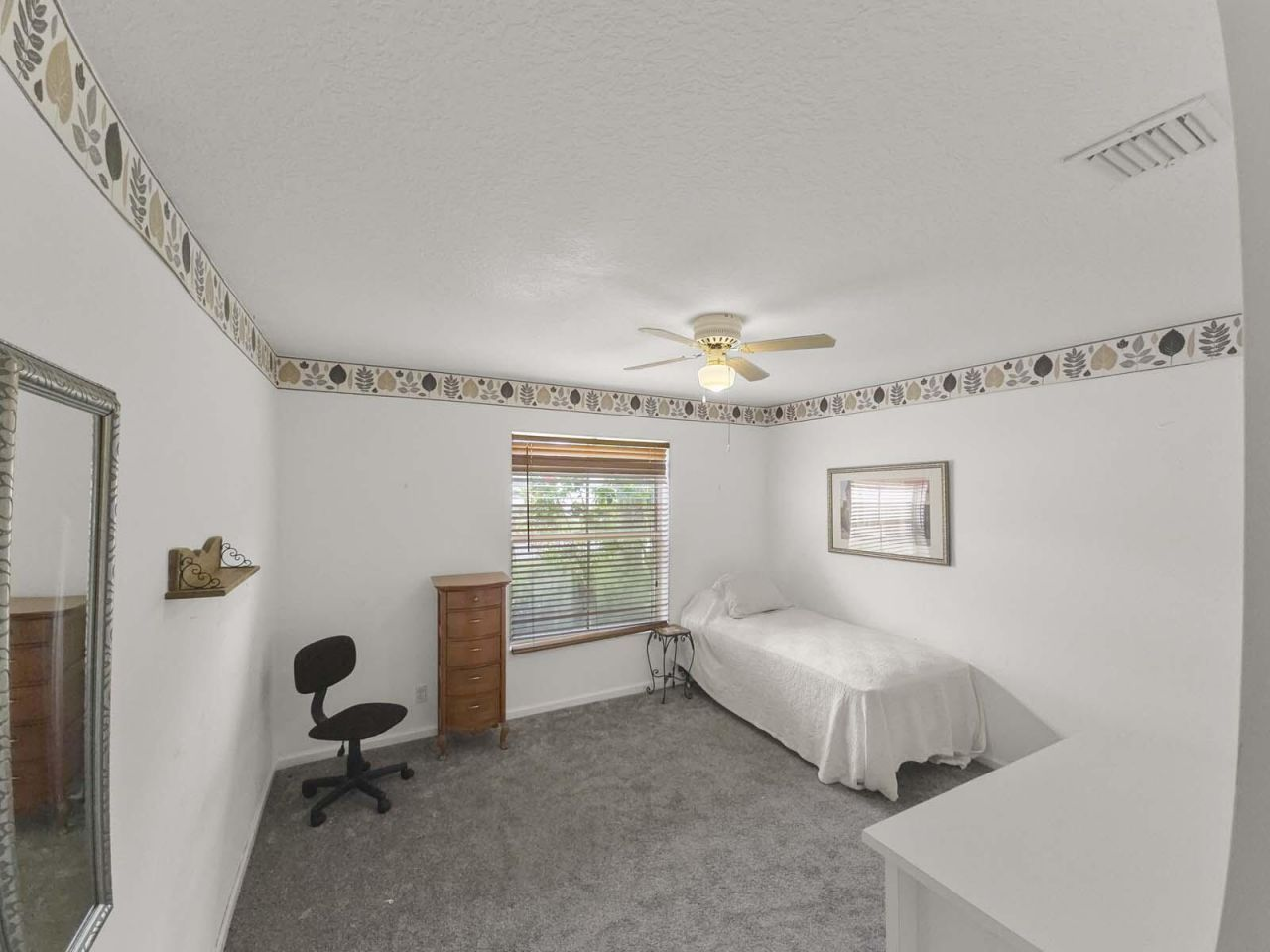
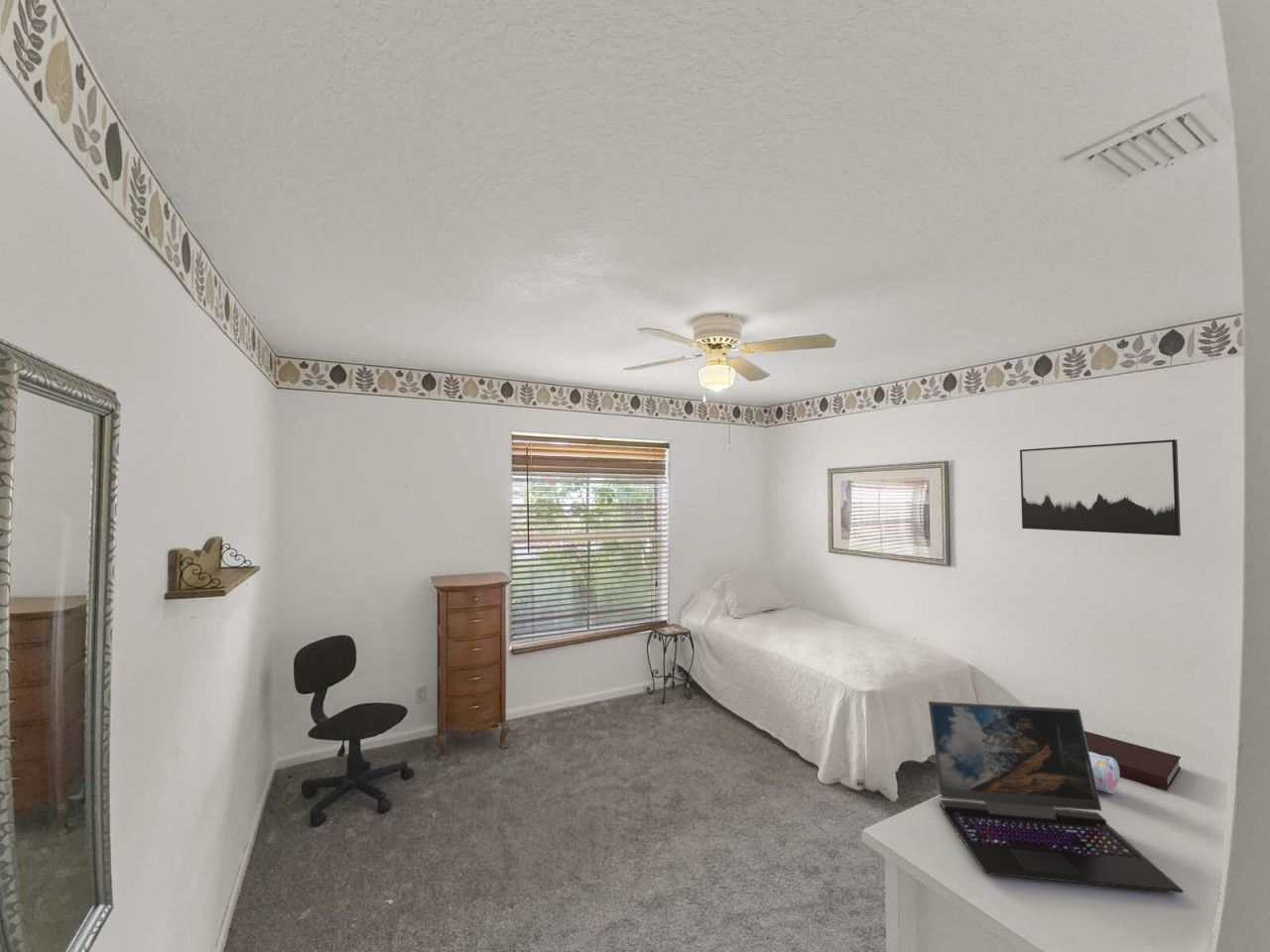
+ notebook [1084,730,1182,791]
+ wall art [1019,438,1182,536]
+ pencil case [1088,752,1120,794]
+ laptop [928,700,1185,893]
